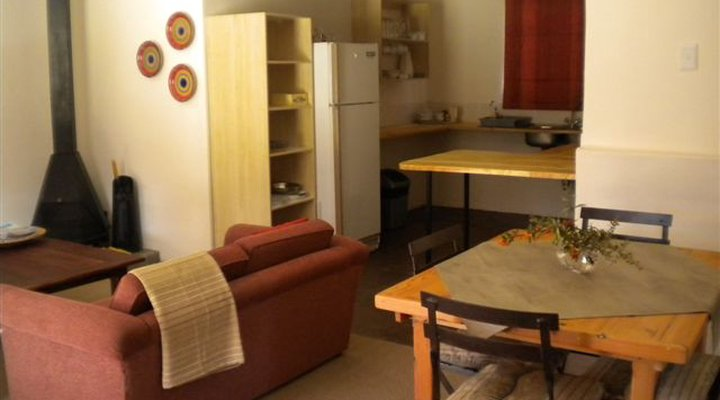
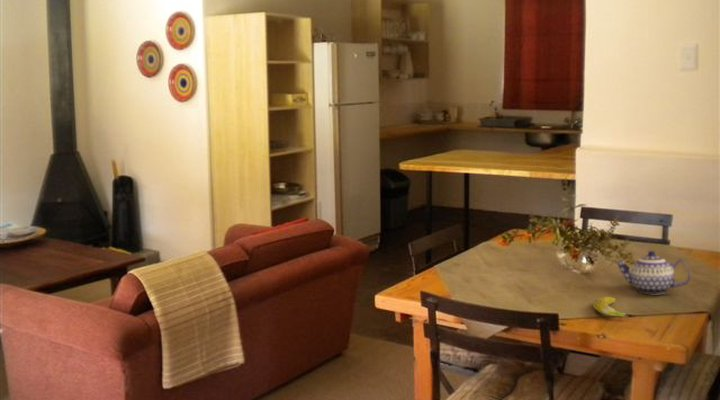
+ teapot [616,250,691,295]
+ banana [592,296,633,318]
